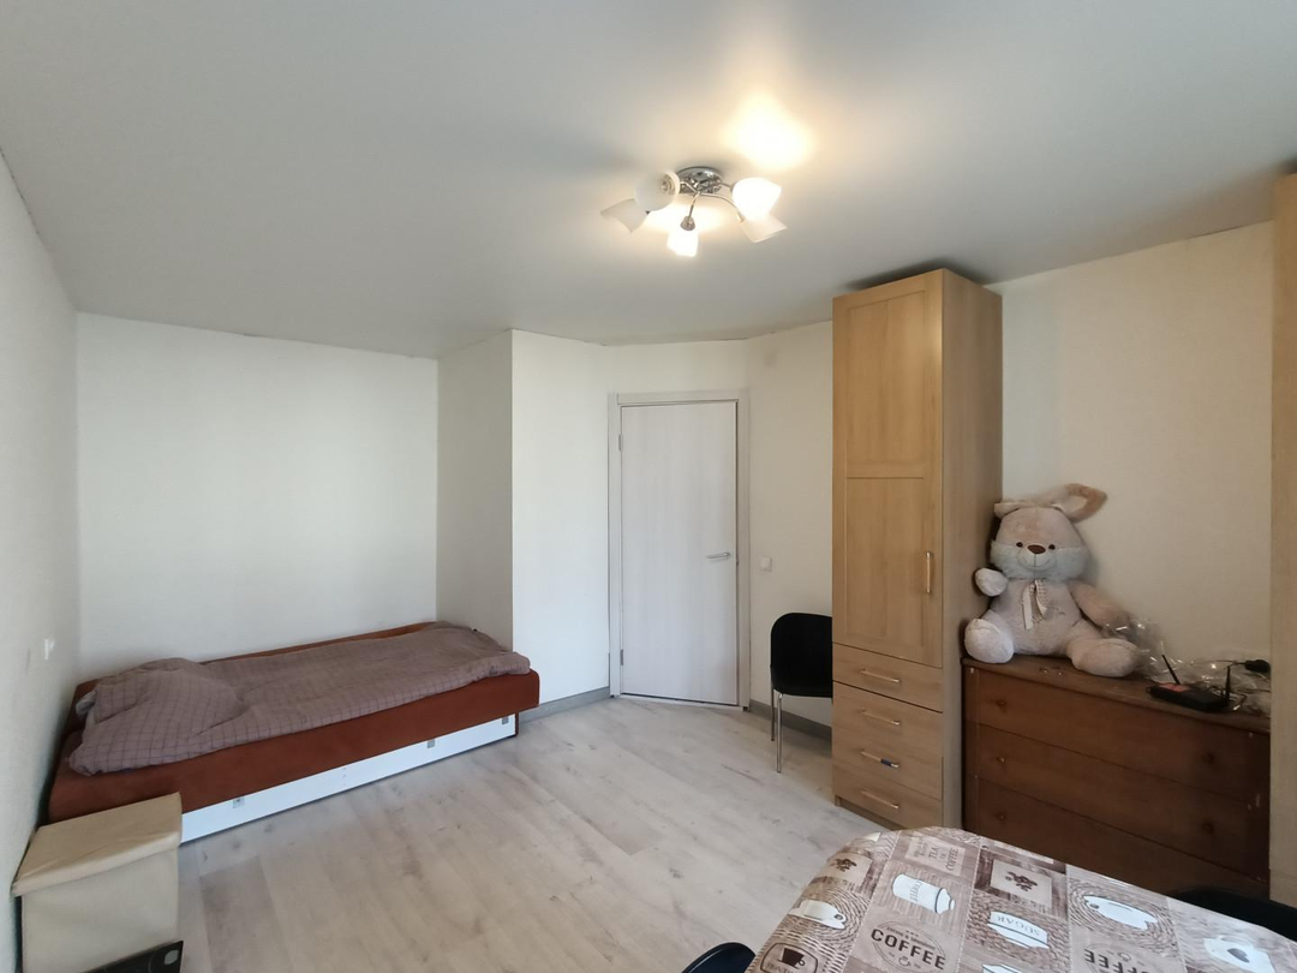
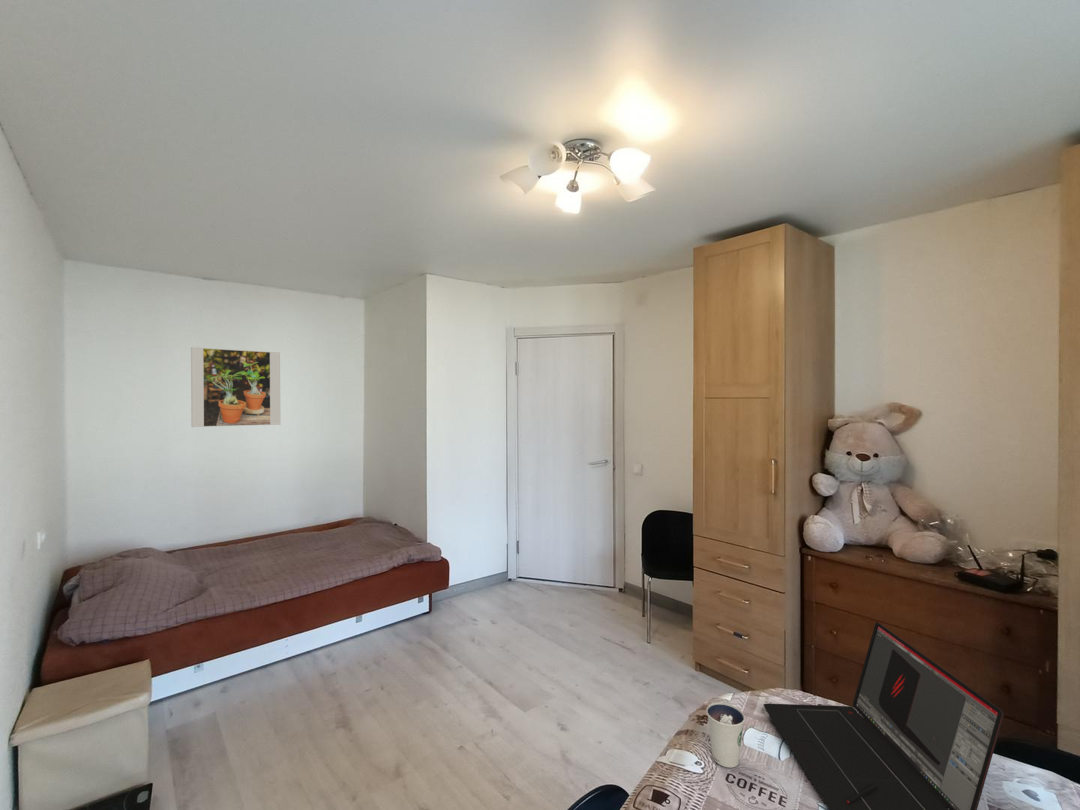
+ laptop [763,621,1005,810]
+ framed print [190,346,281,428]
+ dixie cup [705,701,746,768]
